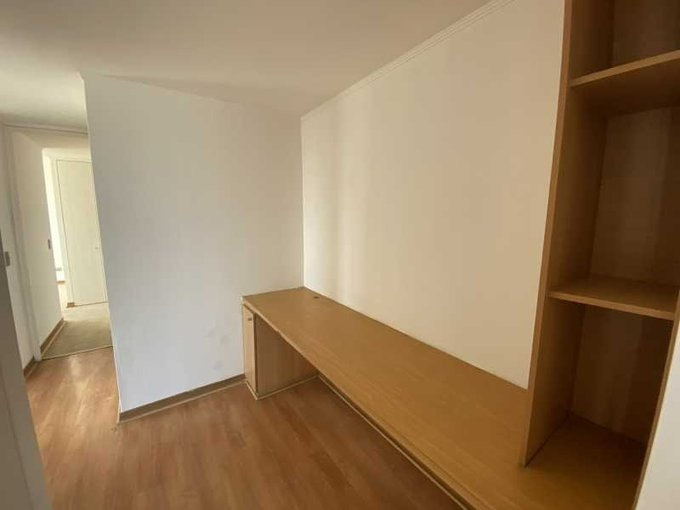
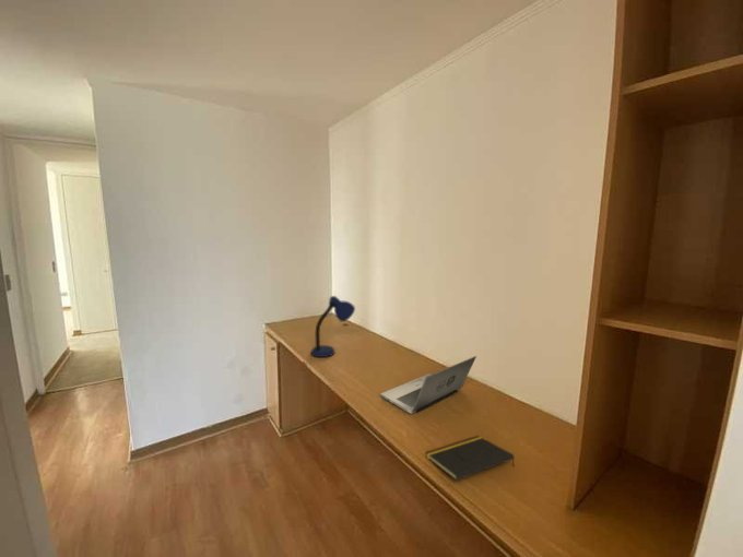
+ laptop [379,355,477,415]
+ desk lamp [310,295,356,358]
+ notepad [424,435,516,482]
